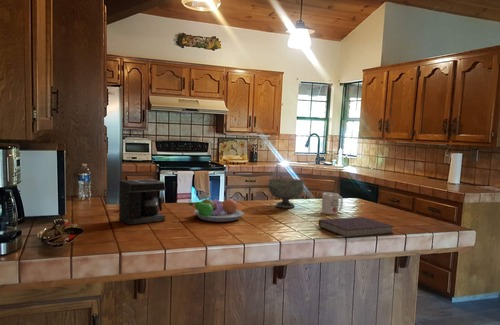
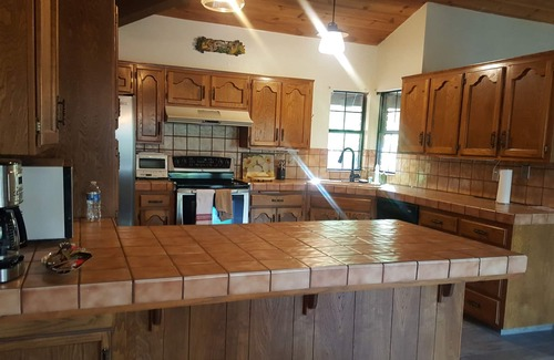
- coffee maker [118,178,167,226]
- notebook [318,216,395,239]
- mug [321,192,344,215]
- fruit bowl [188,195,244,223]
- bowl [268,178,305,209]
